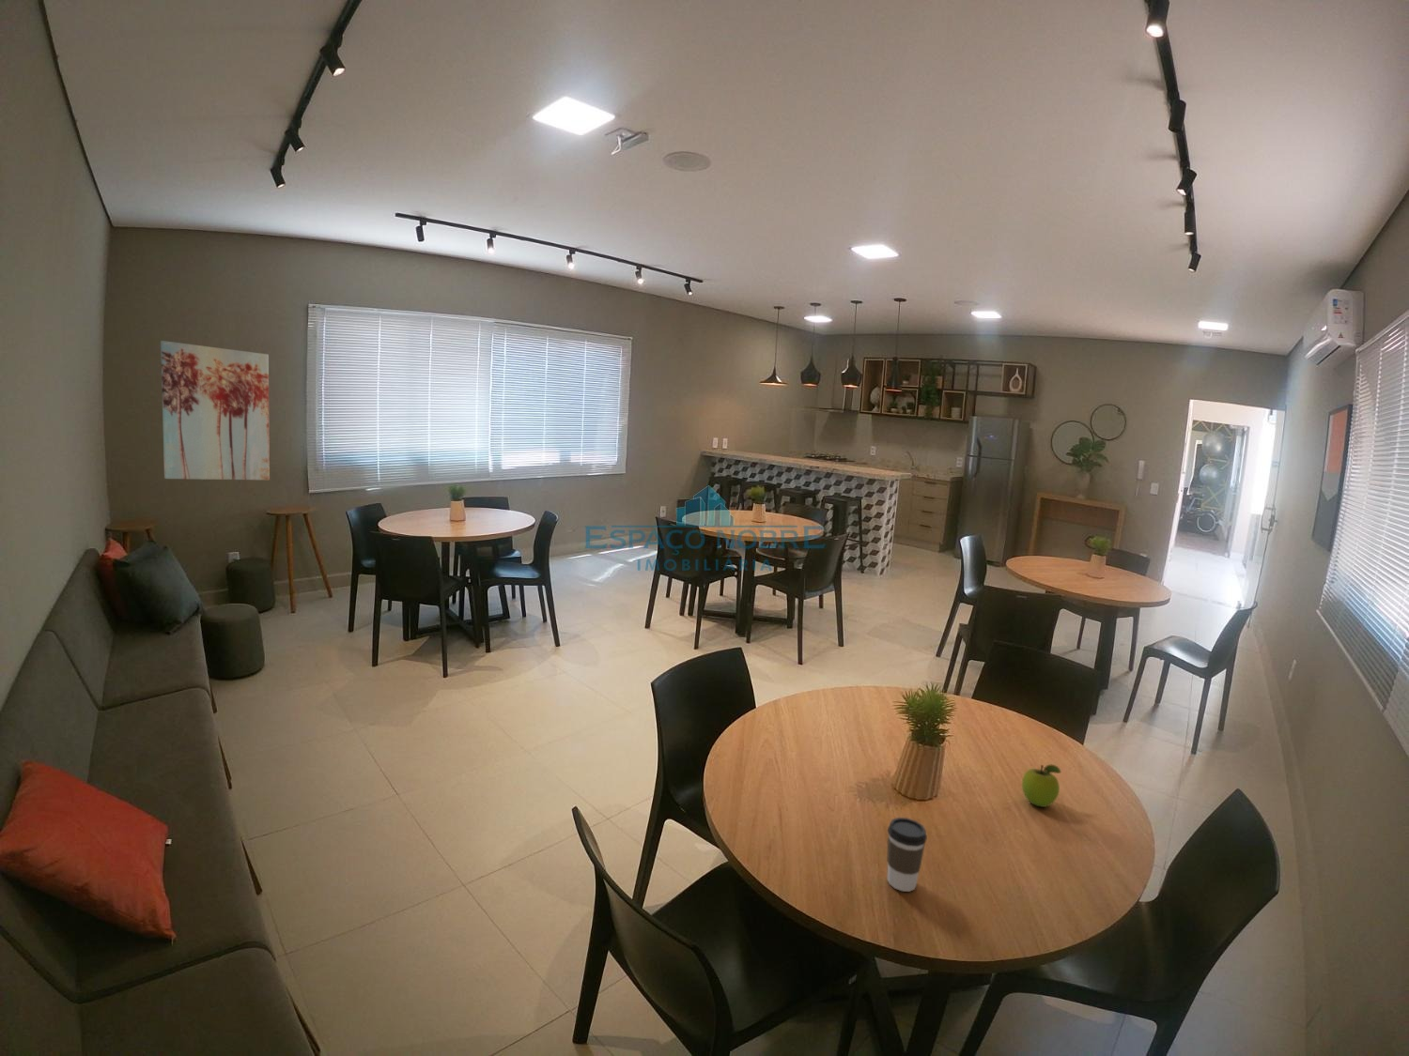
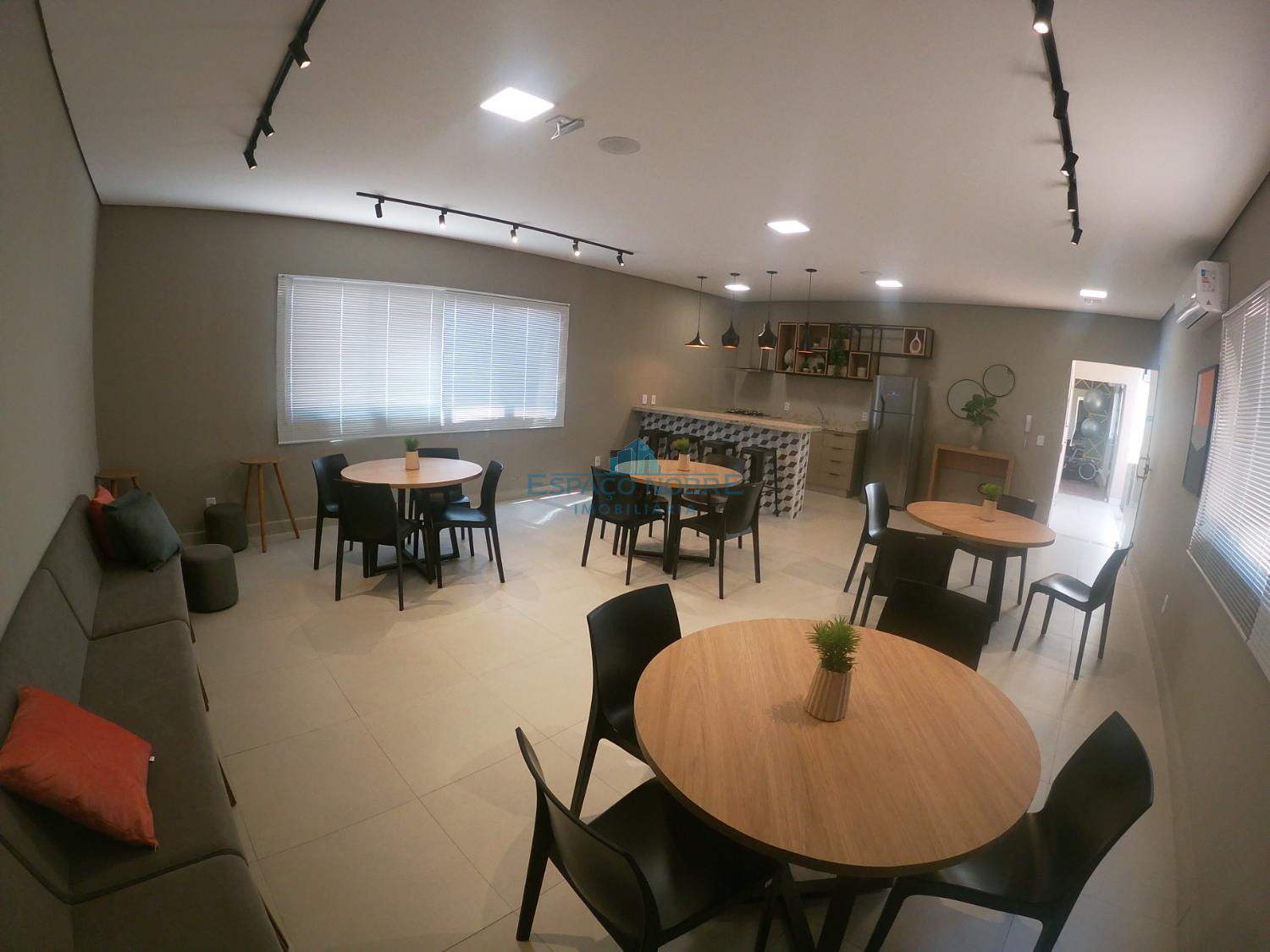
- wall art [160,339,271,480]
- coffee cup [885,816,929,893]
- fruit [1021,764,1062,809]
